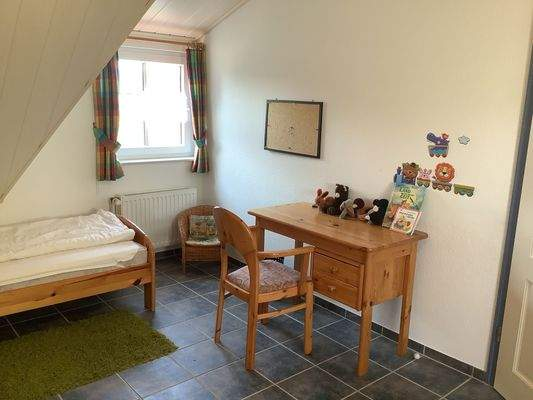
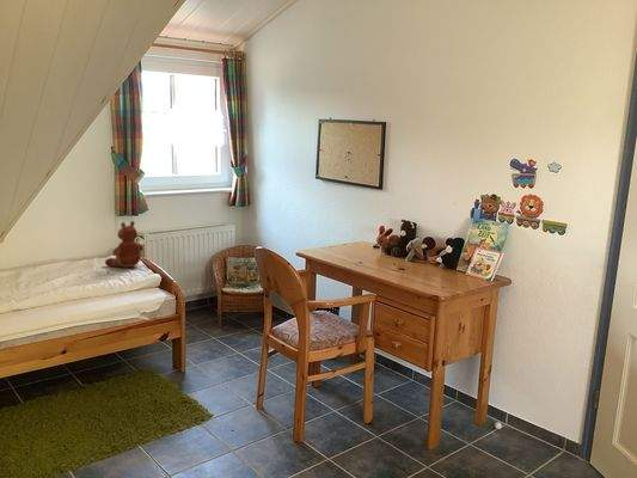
+ toy [104,220,145,269]
